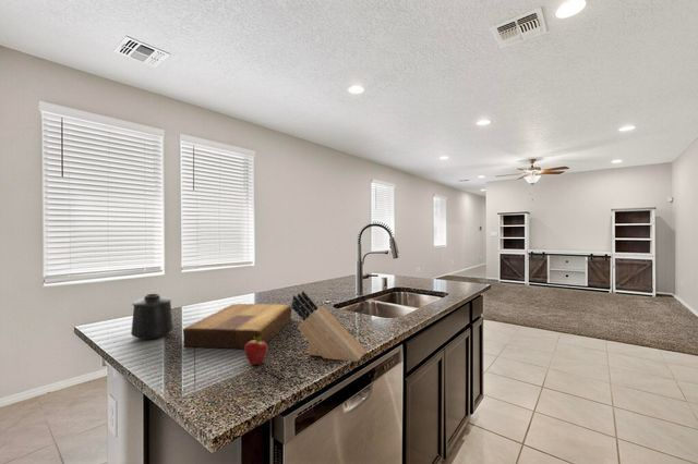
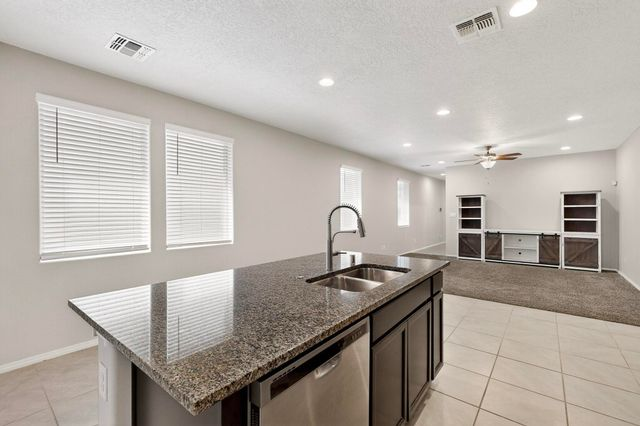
- cutting board [182,303,292,350]
- knife block [290,290,366,363]
- mug [130,293,174,341]
- fruit [243,334,269,366]
